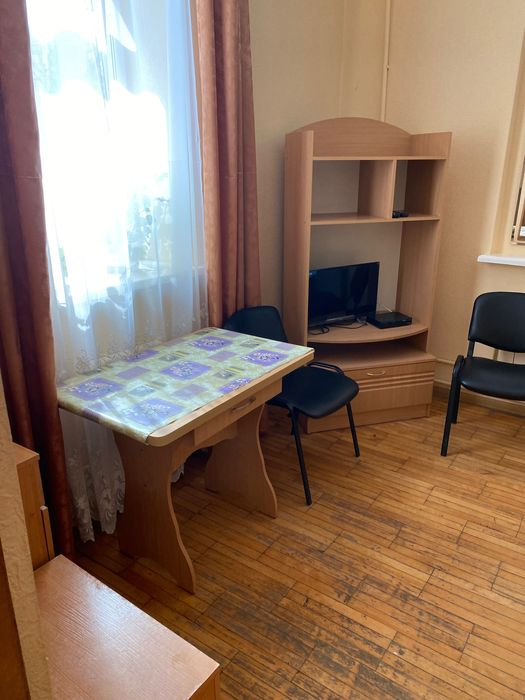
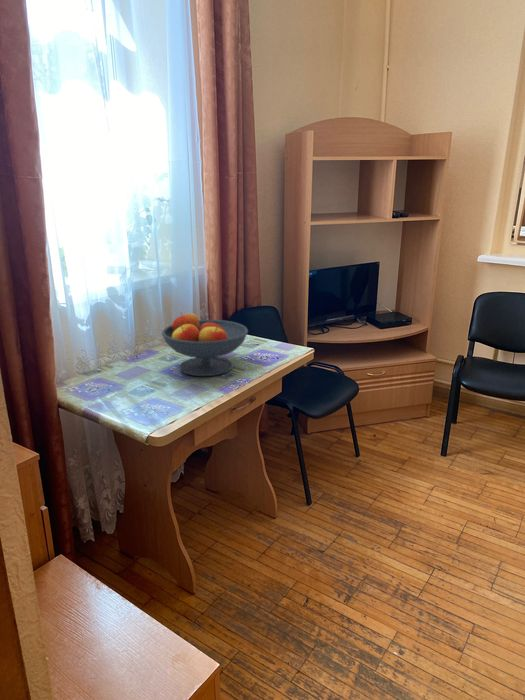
+ fruit bowl [161,312,249,377]
